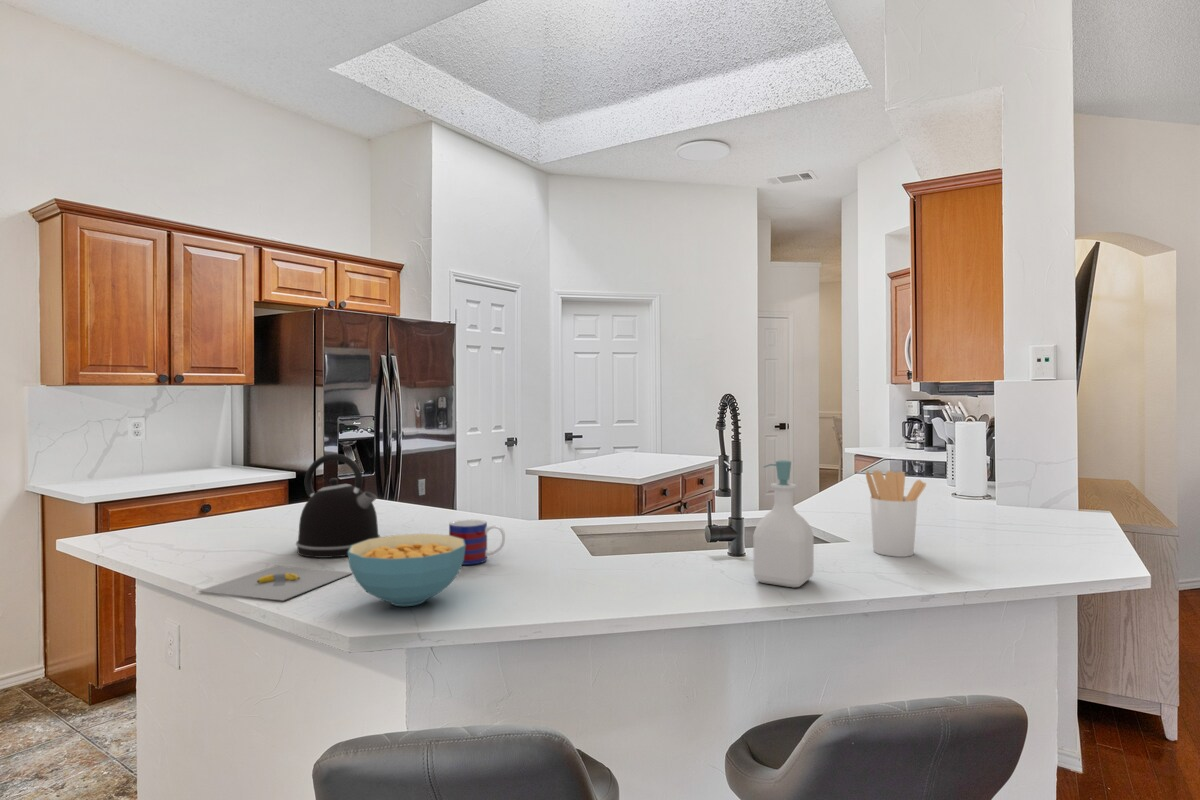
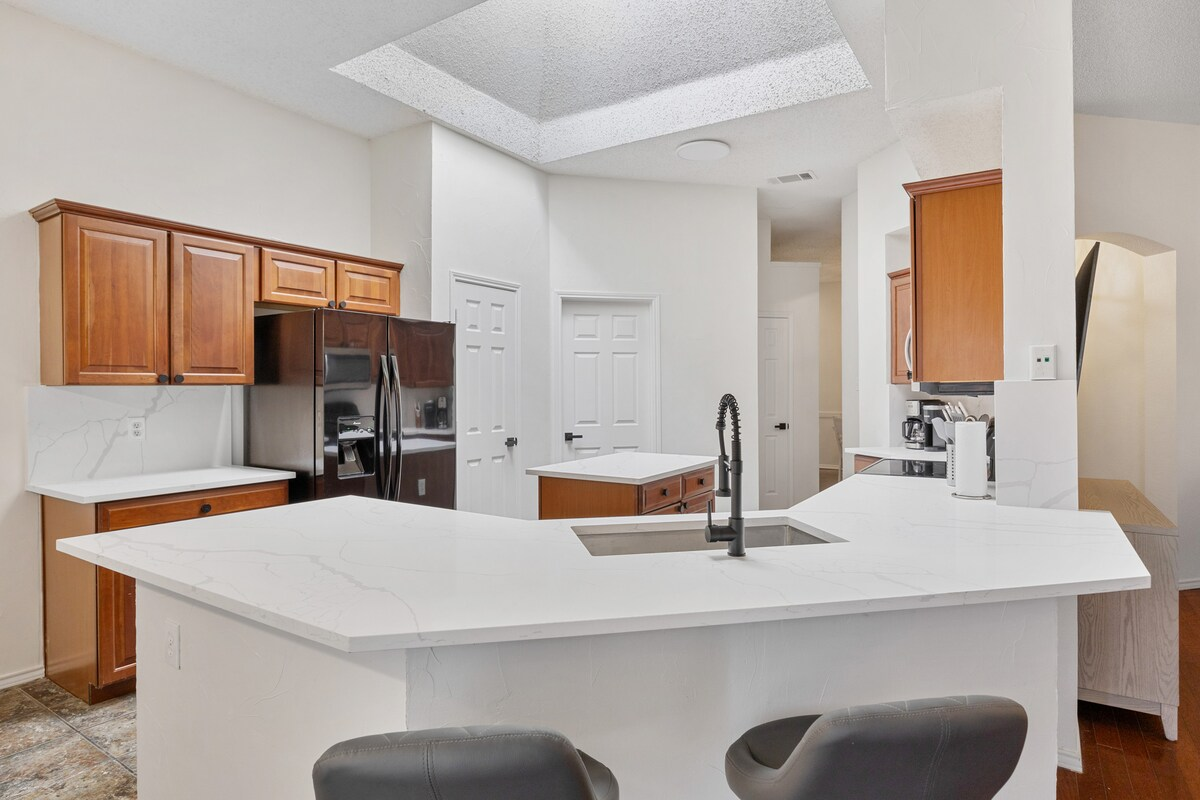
- cereal bowl [347,533,466,607]
- kettle [295,453,381,559]
- soap bottle [753,459,815,588]
- banana [197,564,353,602]
- mug [448,519,506,566]
- utensil holder [865,469,927,558]
